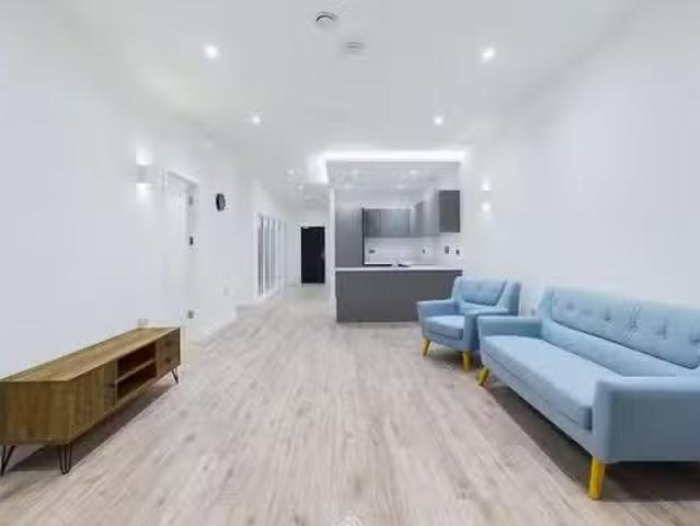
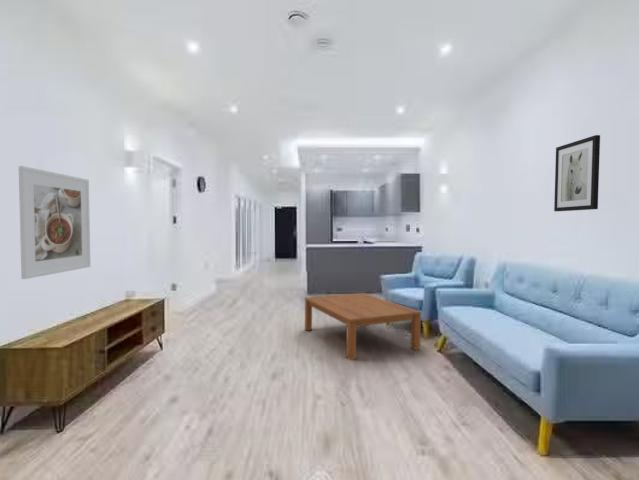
+ wall art [553,134,601,212]
+ coffee table [304,292,422,361]
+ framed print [18,165,91,280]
